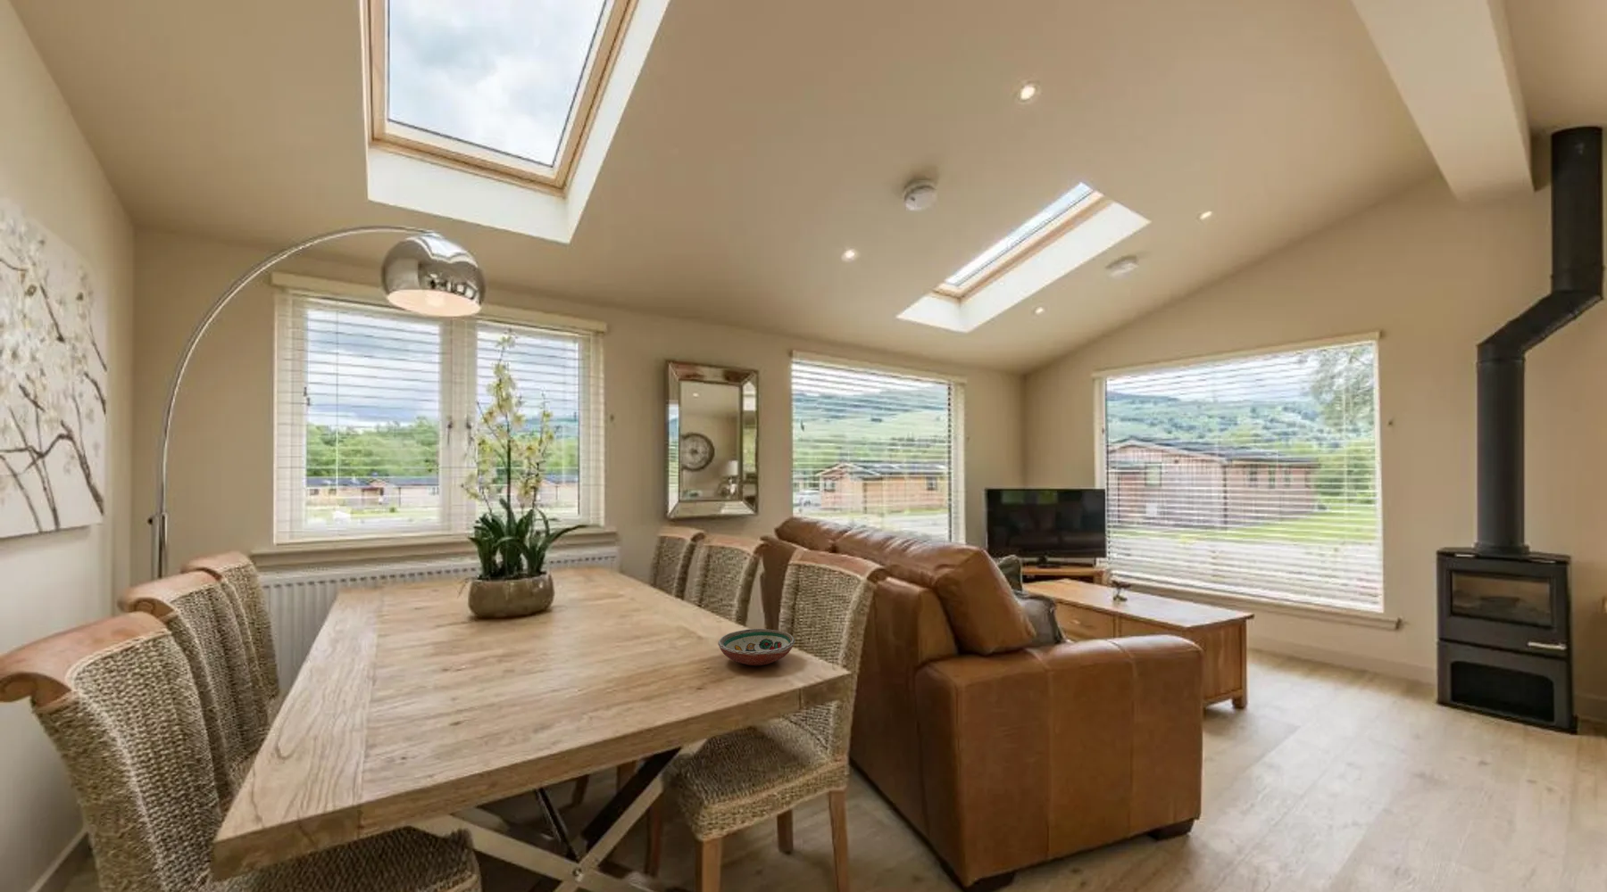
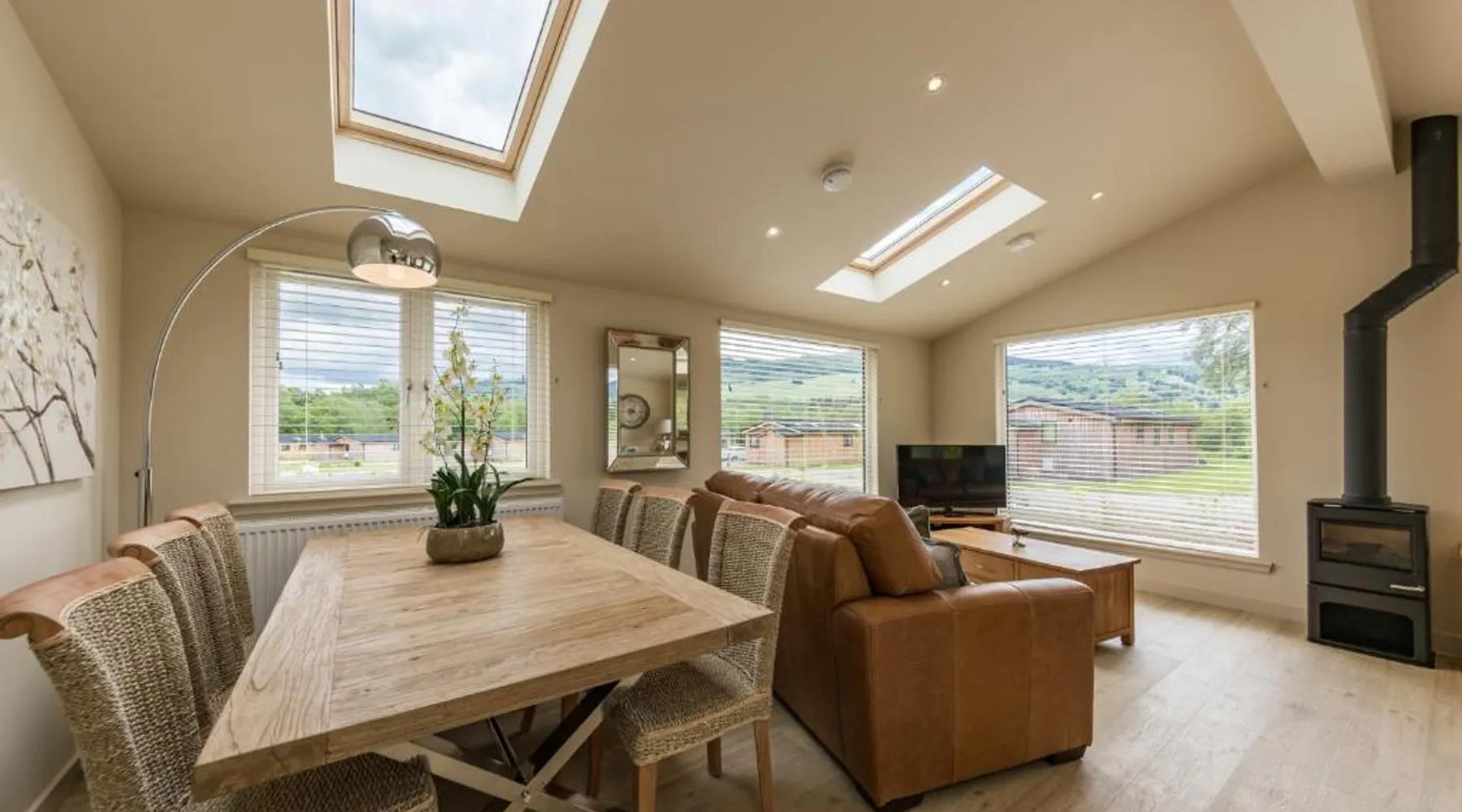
- decorative bowl [717,628,796,667]
